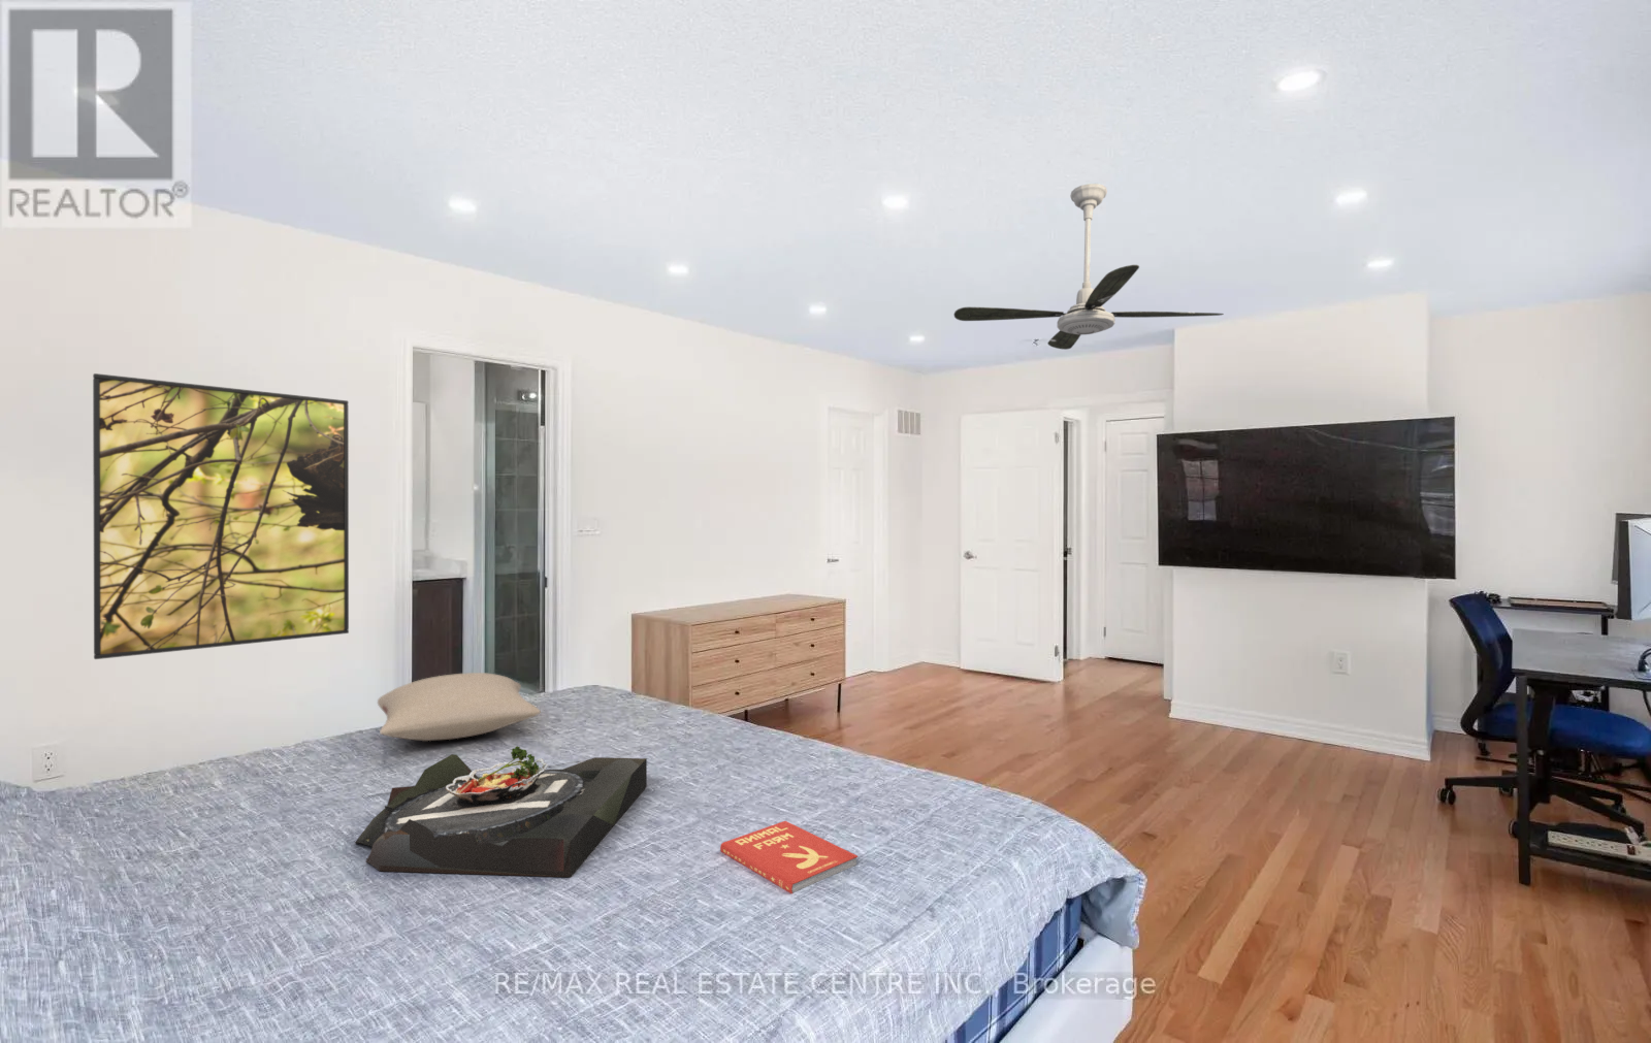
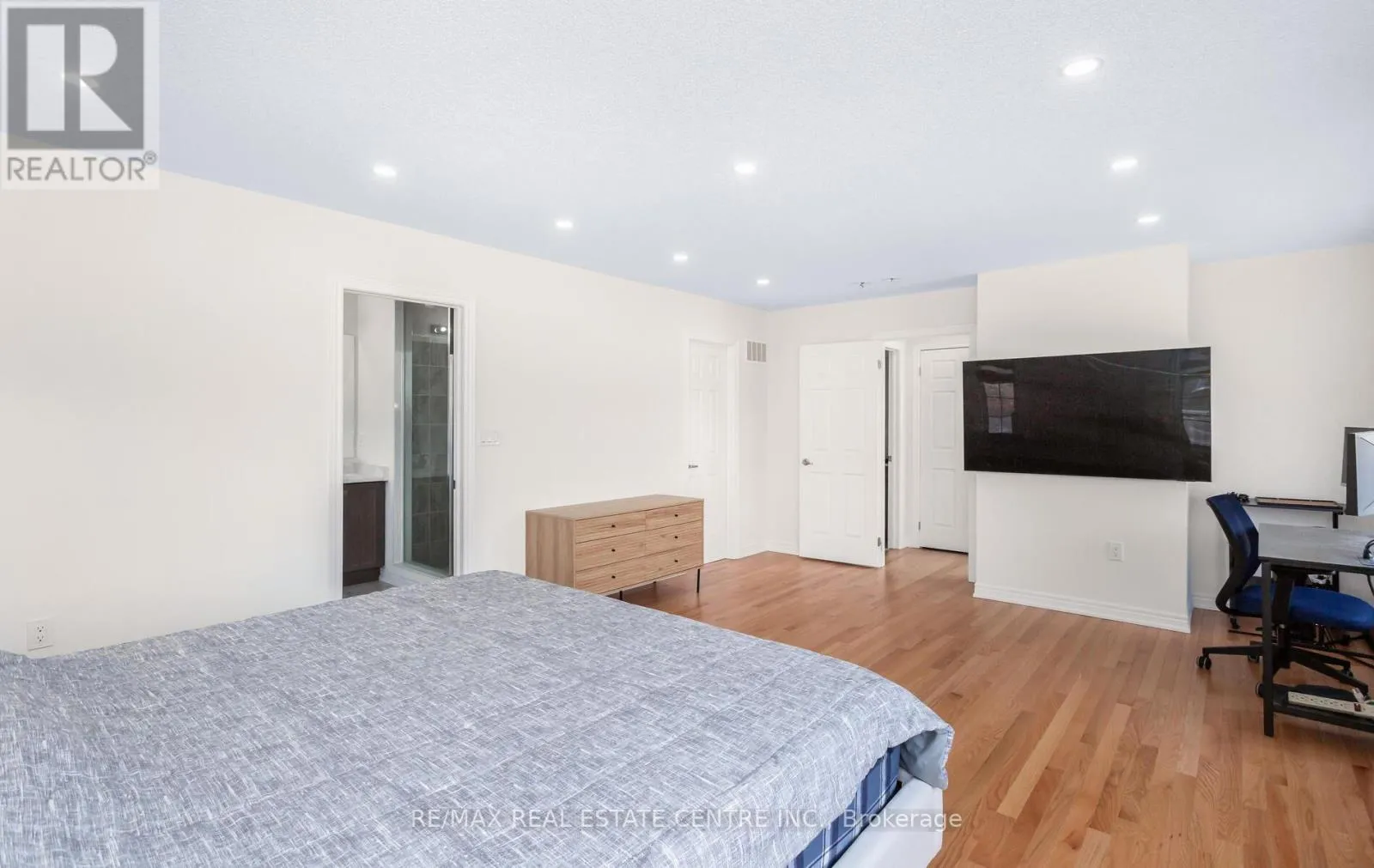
- book [720,821,858,894]
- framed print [91,372,350,660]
- serving tray [354,745,648,878]
- ceiling fan [953,183,1224,351]
- pillow [376,672,542,741]
